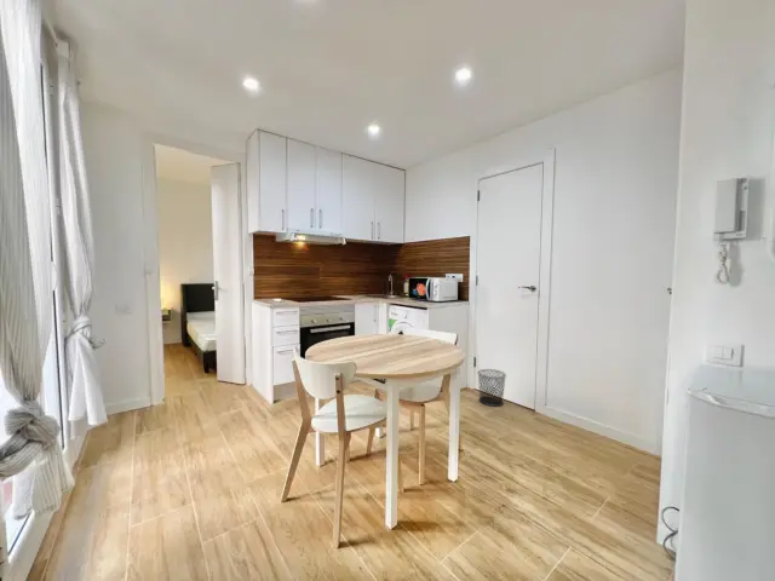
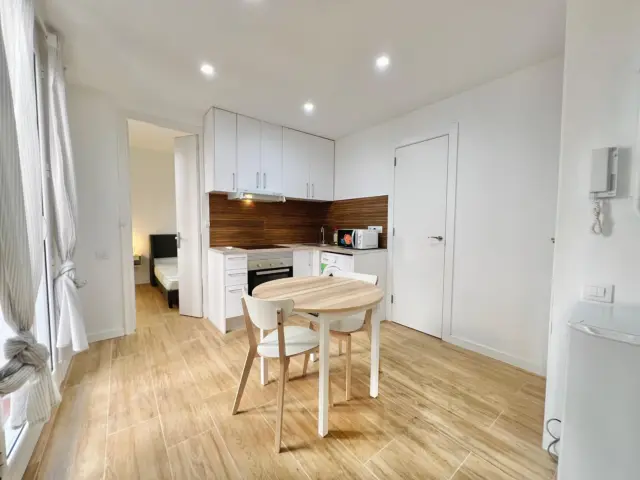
- waste bin [476,368,507,408]
